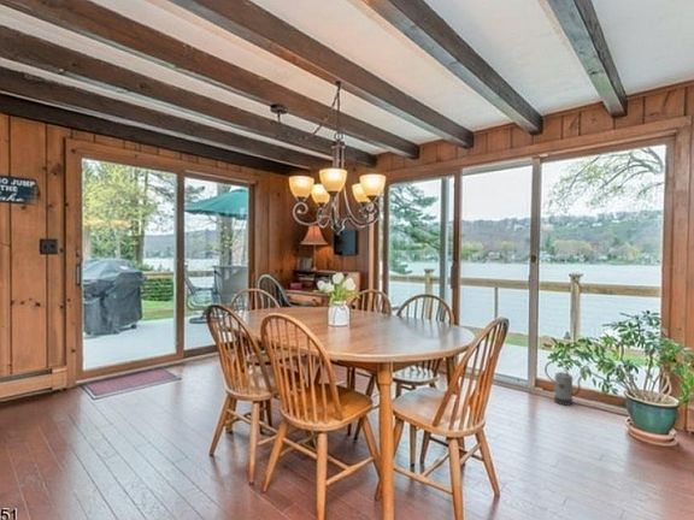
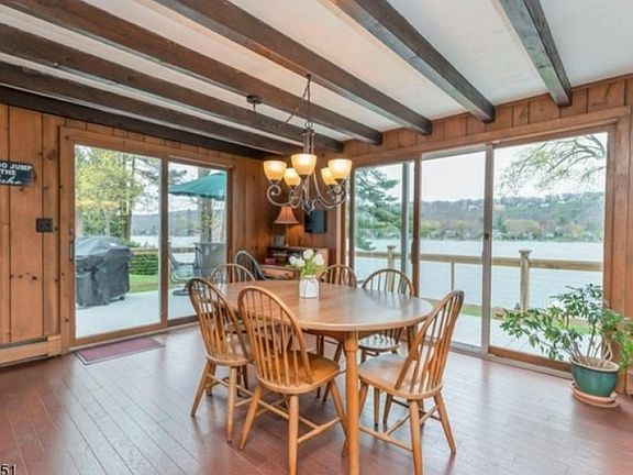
- watering can [543,360,583,407]
